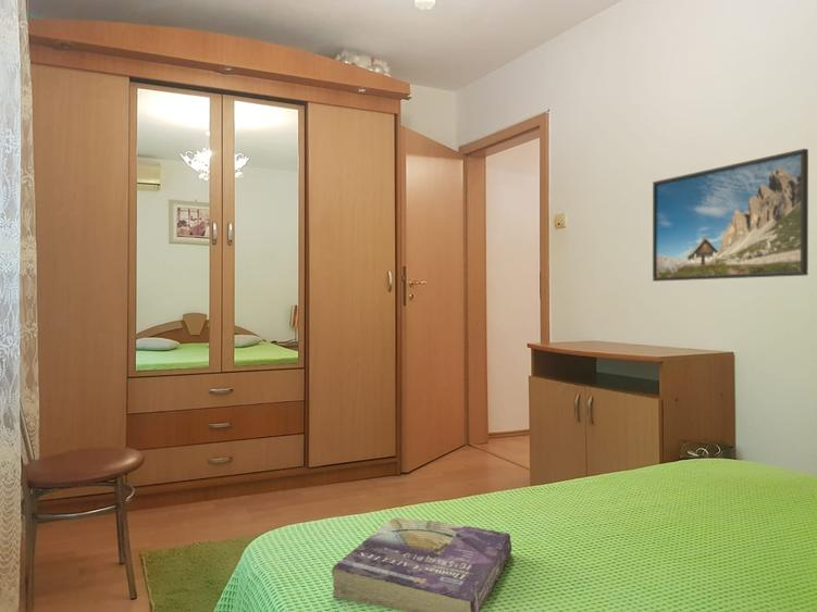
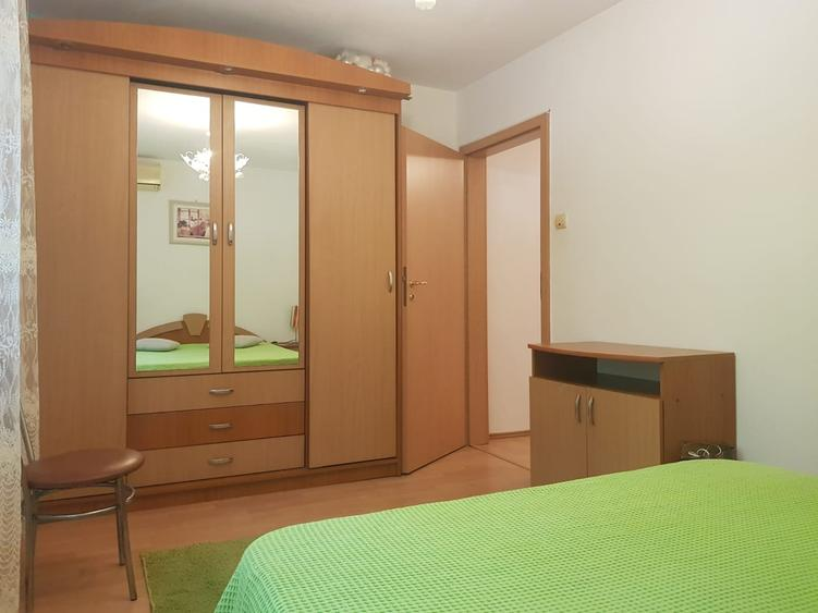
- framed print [652,148,809,283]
- book [331,516,512,612]
